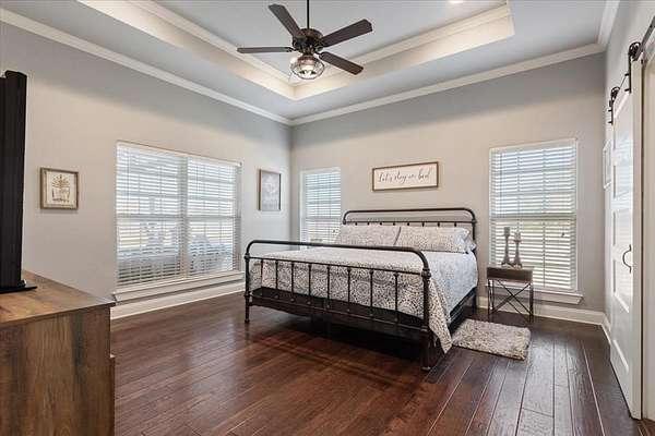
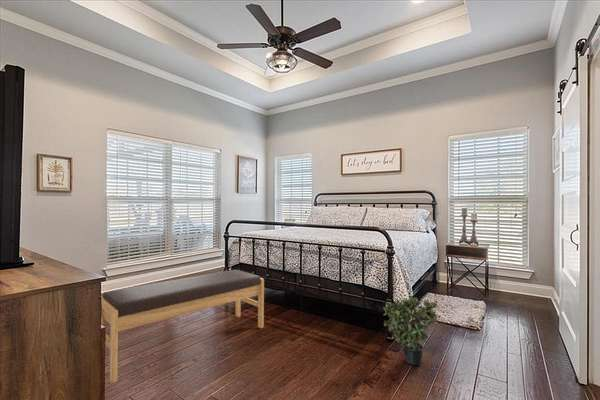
+ potted plant [382,296,440,366]
+ bench [101,269,265,384]
